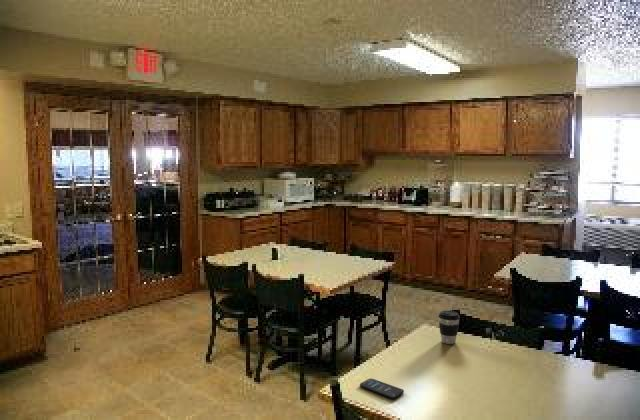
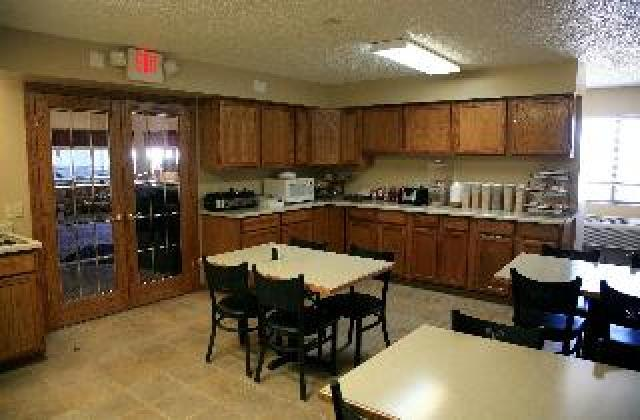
- smartphone [359,378,405,399]
- coffee cup [437,310,461,345]
